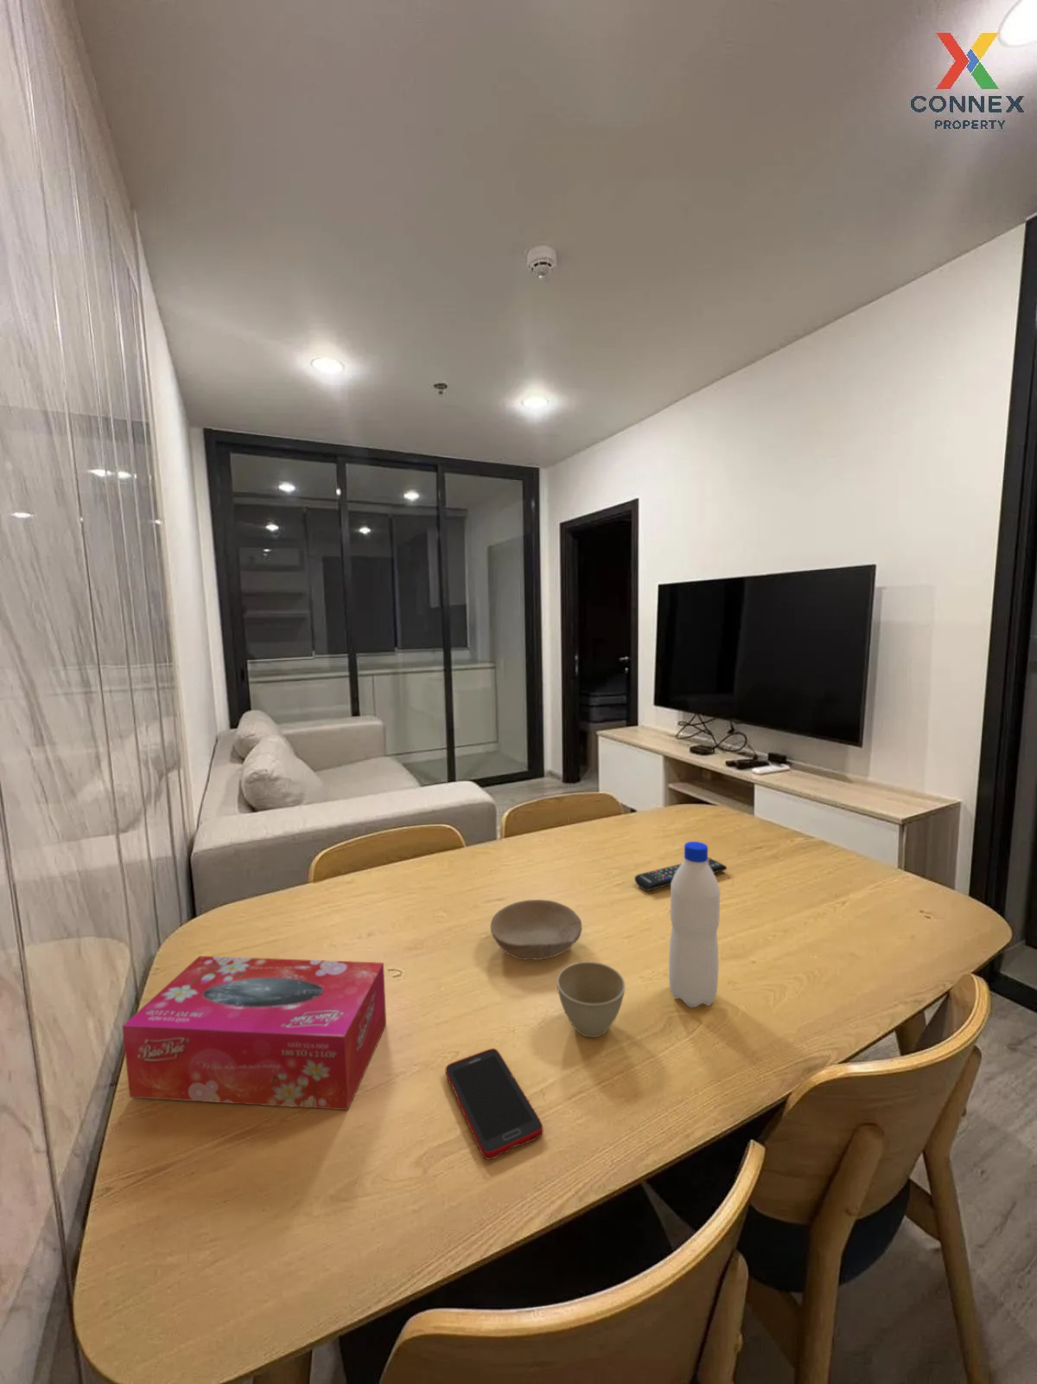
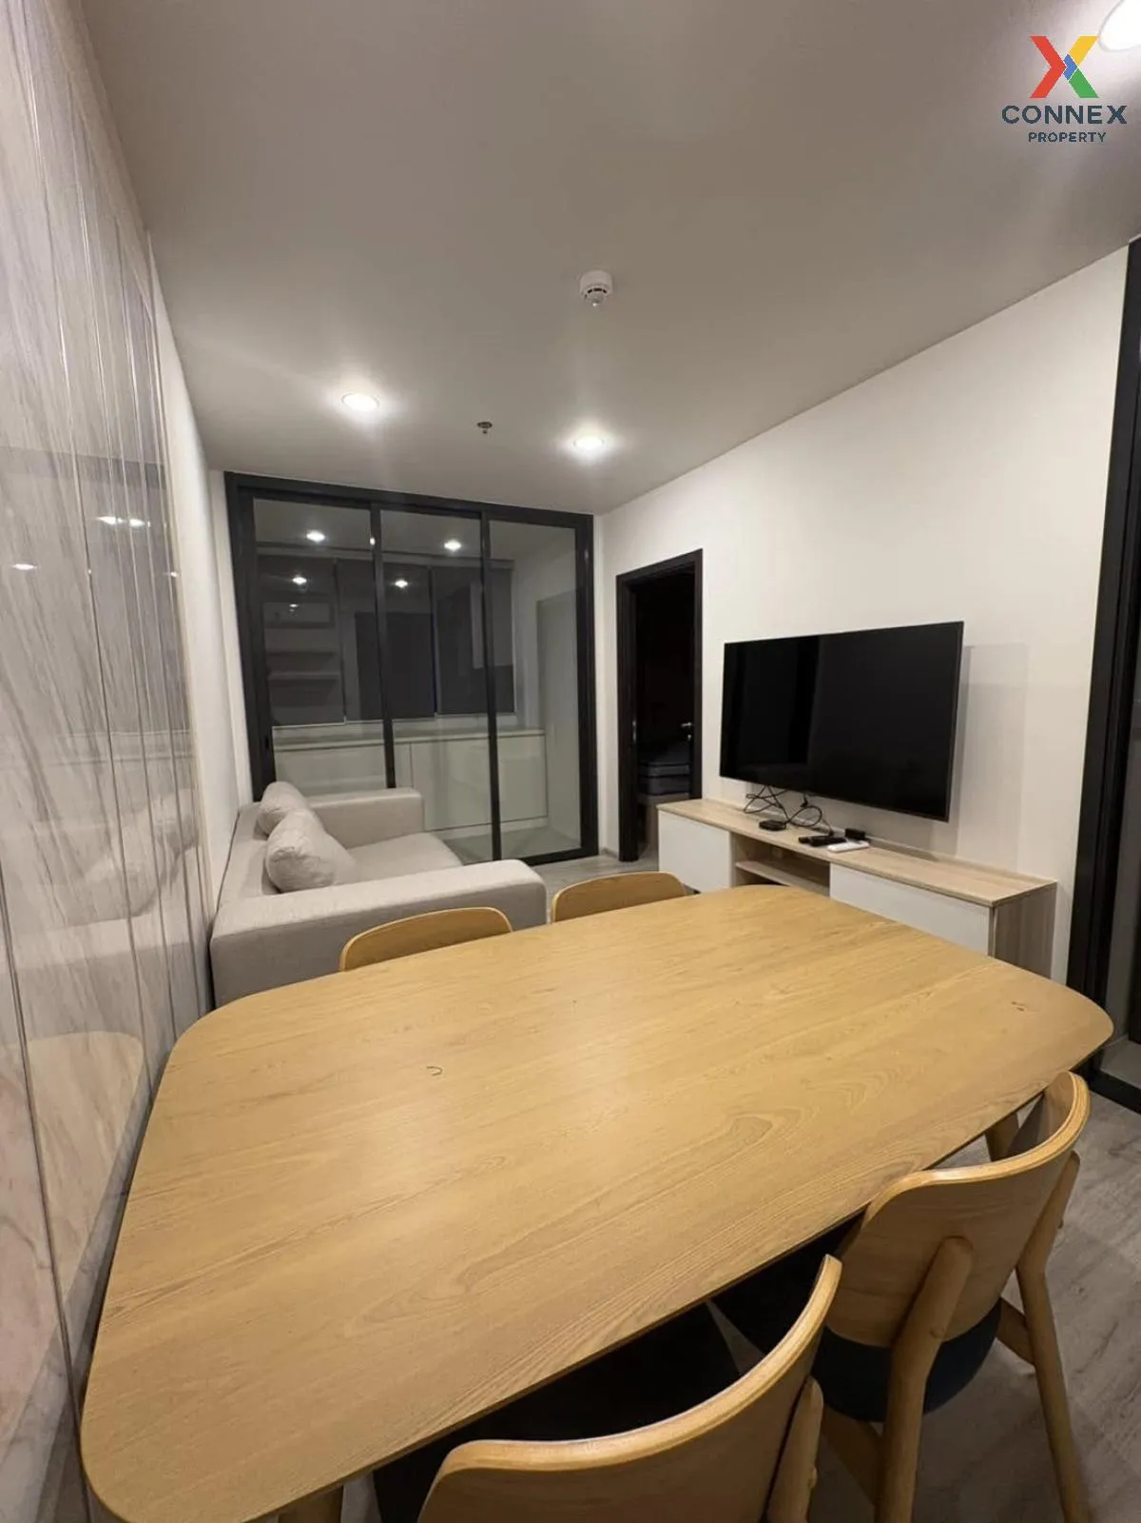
- remote control [634,857,728,891]
- cell phone [446,1047,544,1161]
- flower pot [556,960,625,1037]
- bowl [490,899,584,961]
- tissue box [122,955,387,1110]
- water bottle [668,841,721,1009]
